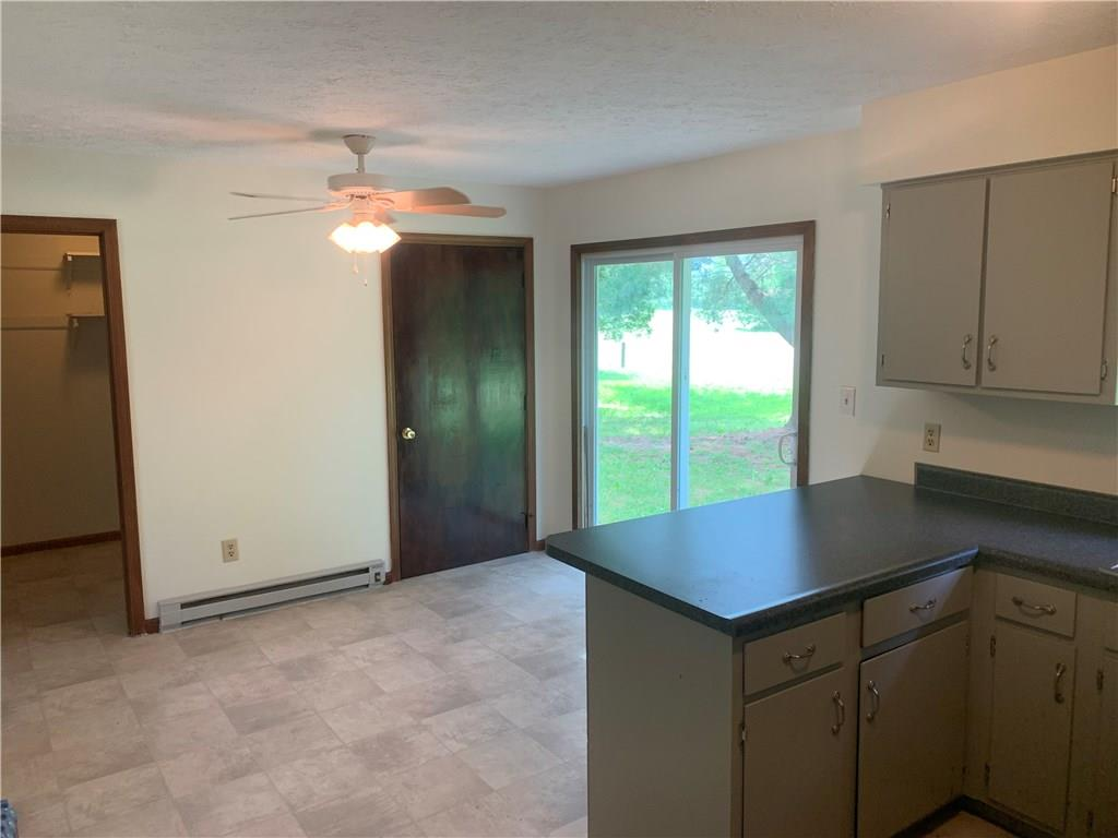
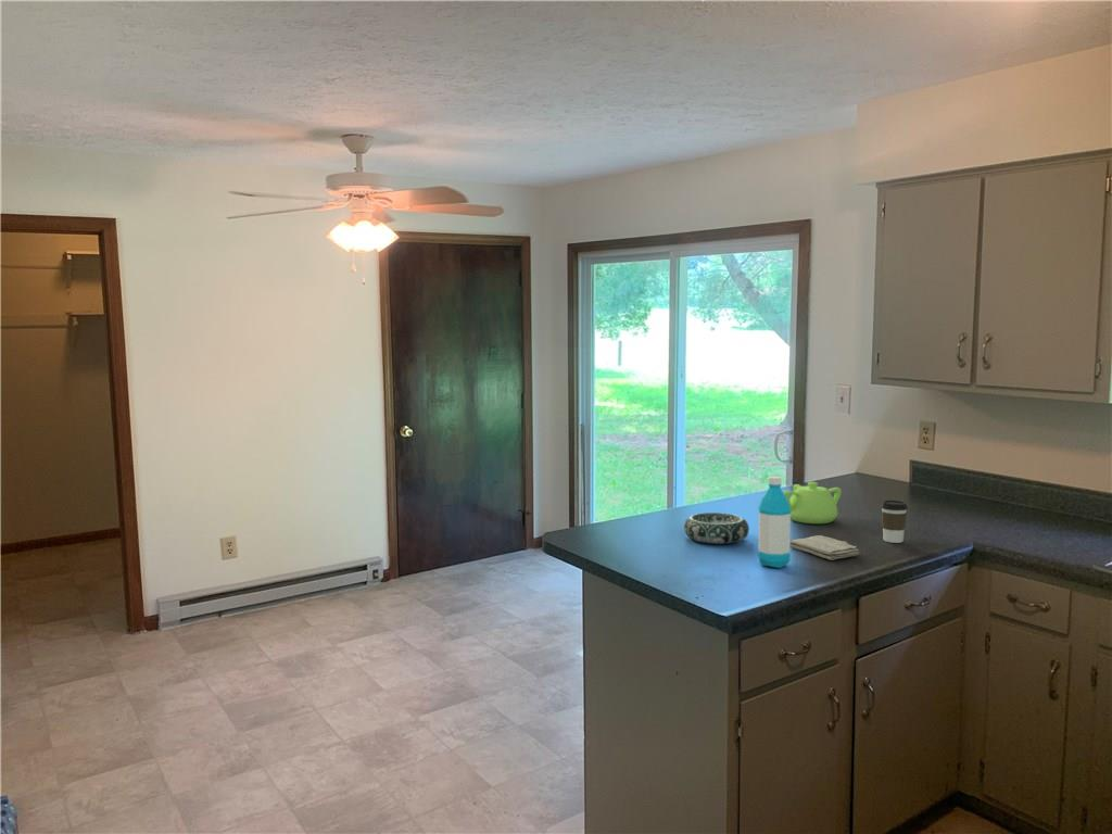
+ teapot [783,481,843,525]
+ washcloth [789,534,860,561]
+ coffee cup [880,500,909,544]
+ decorative bowl [683,511,750,545]
+ water bottle [757,476,792,569]
